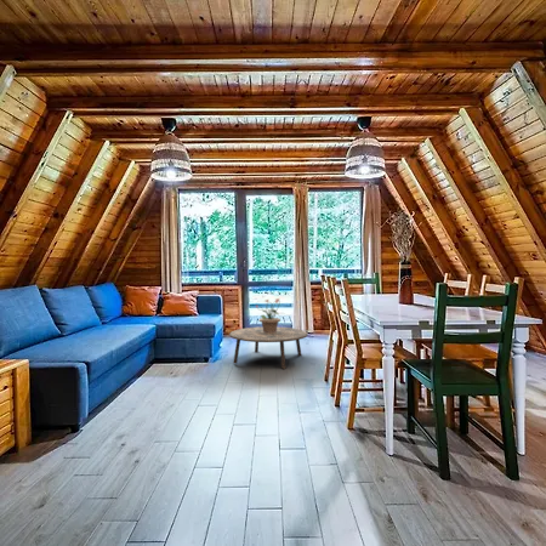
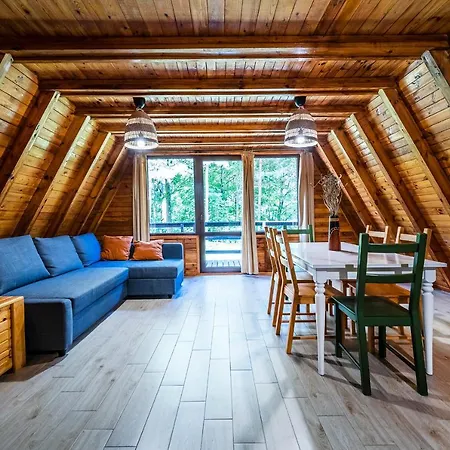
- potted plant [255,297,286,332]
- coffee table [228,326,309,370]
